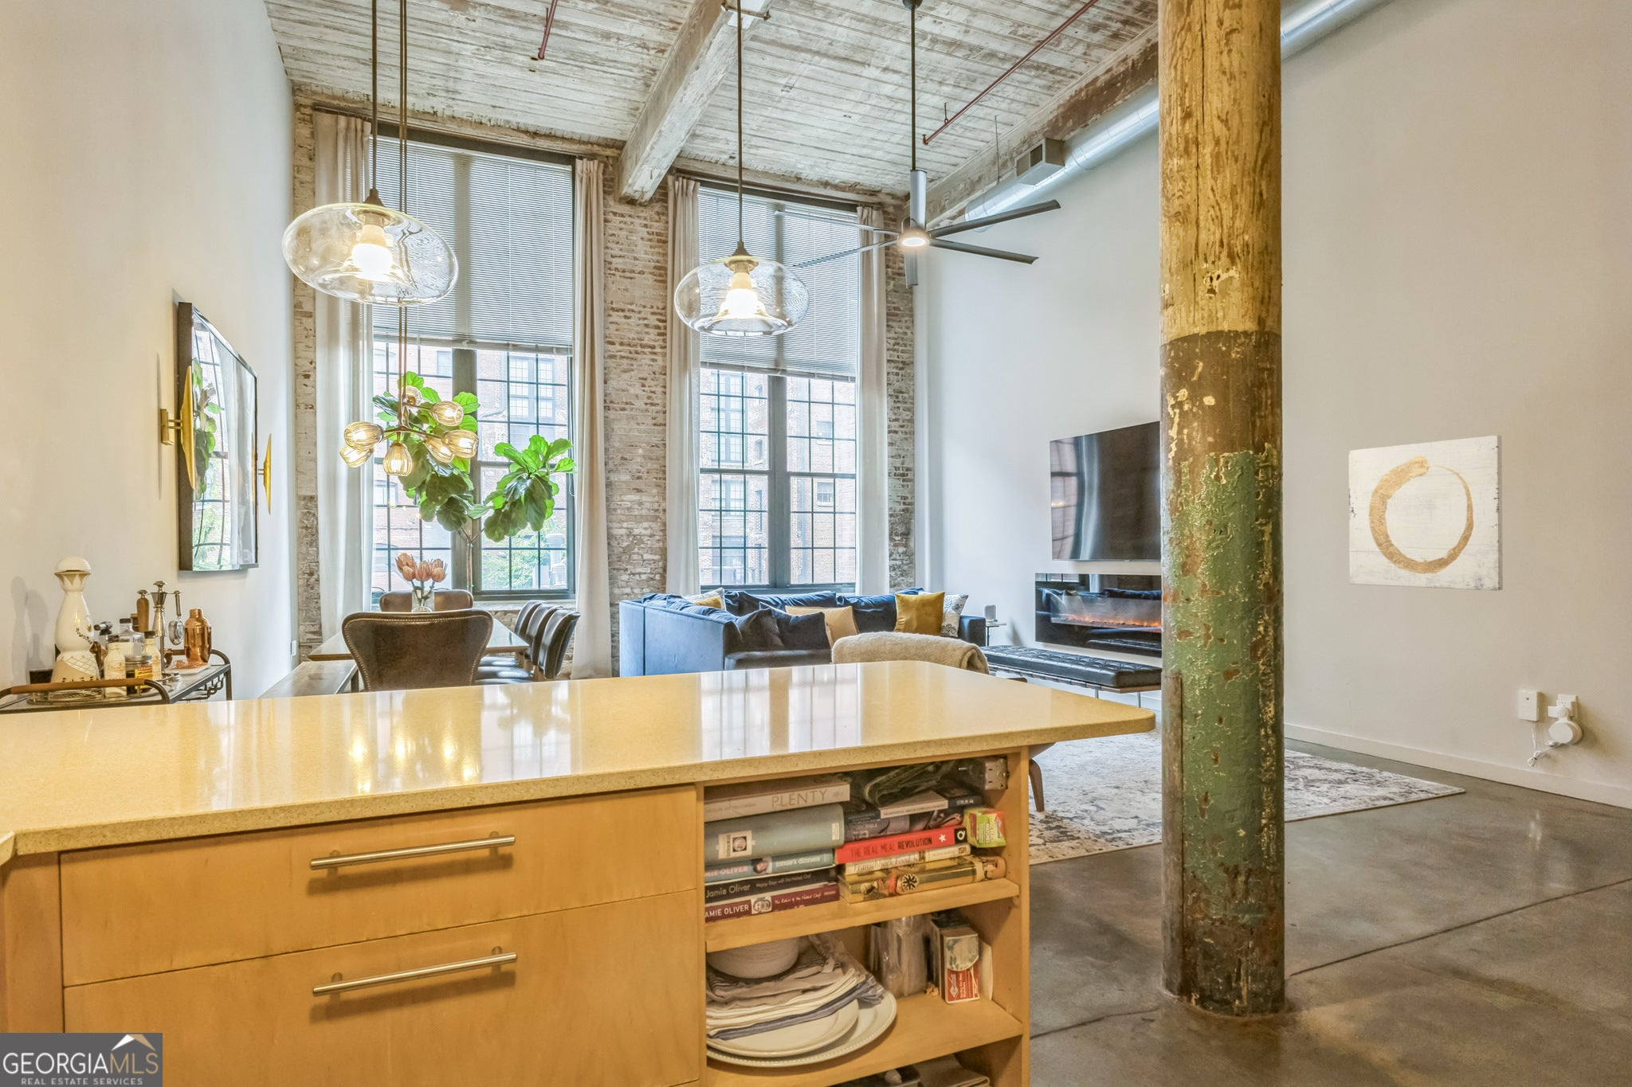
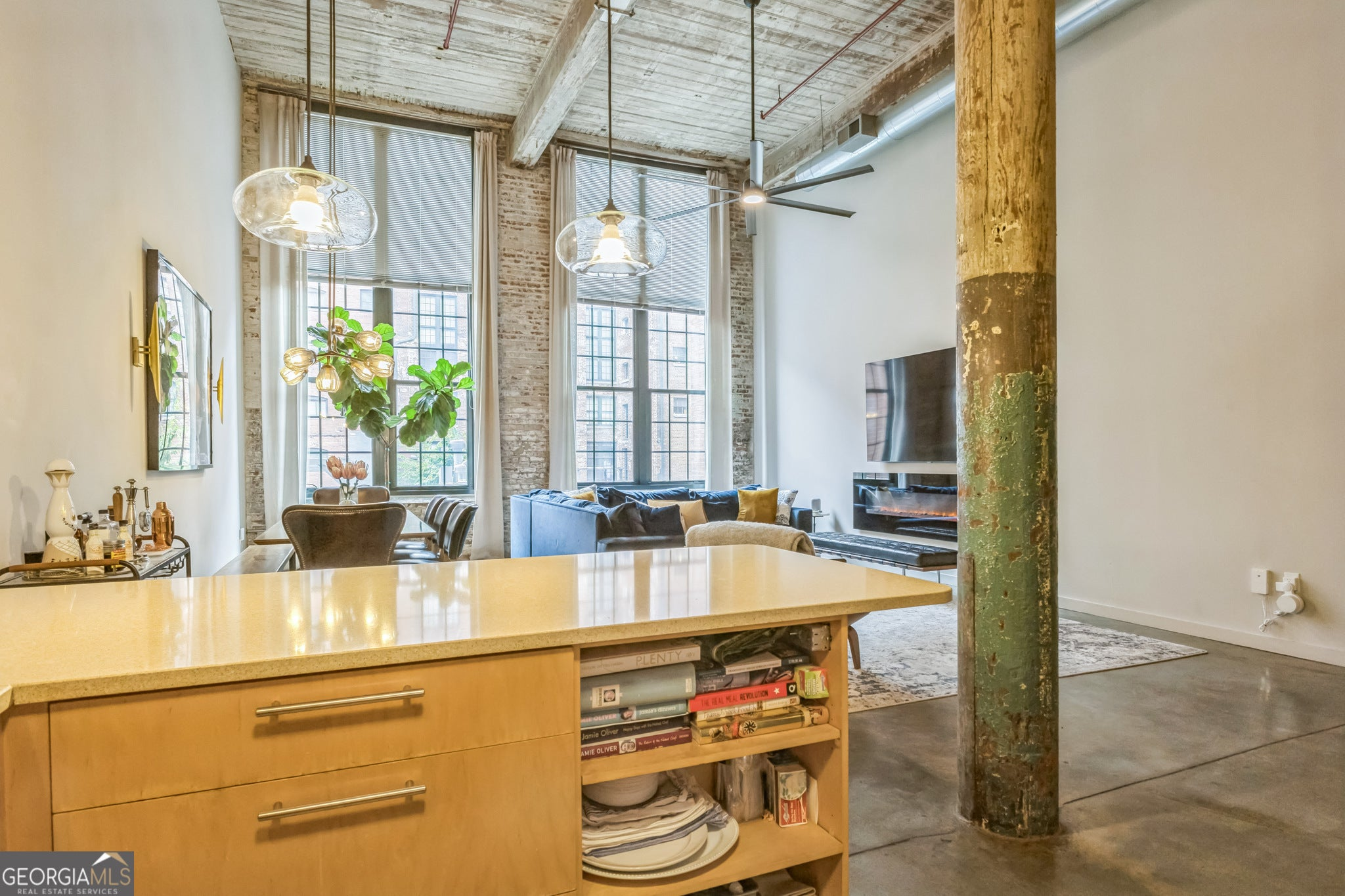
- wall art [1348,434,1503,592]
